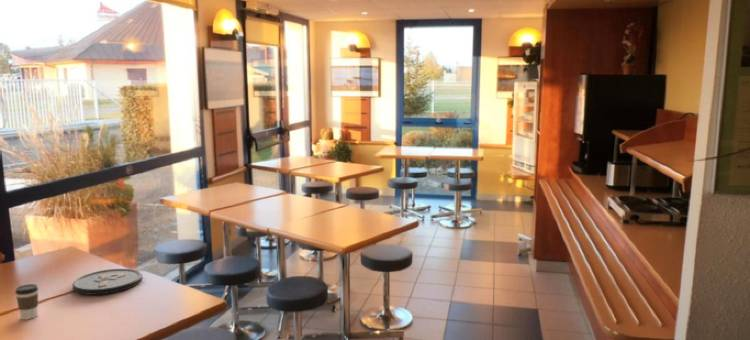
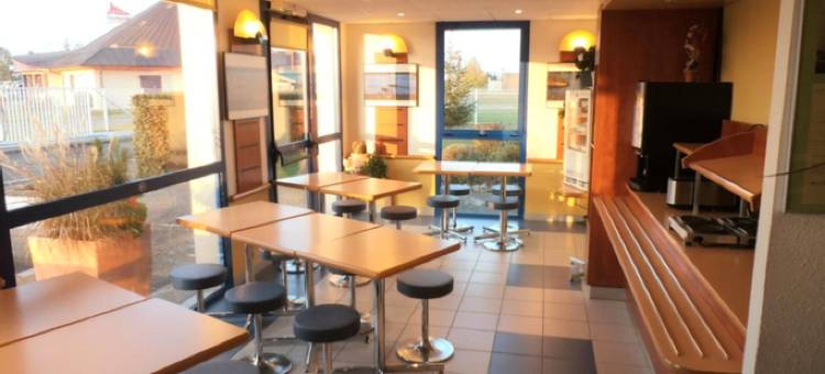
- coffee cup [14,283,39,320]
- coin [71,268,143,296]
